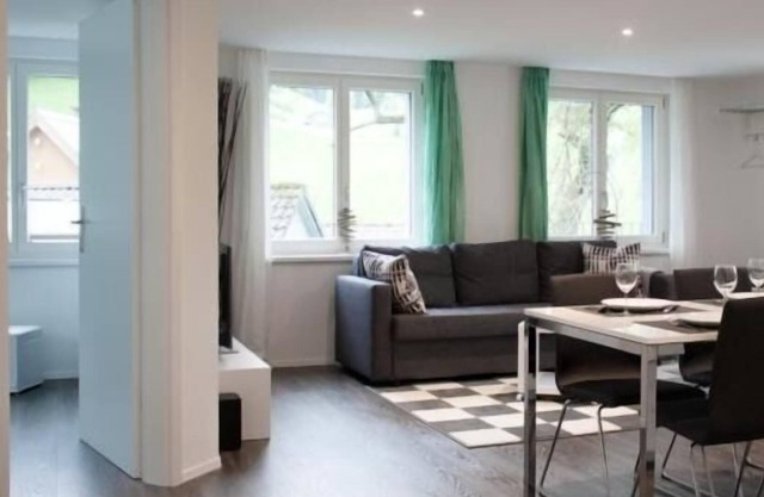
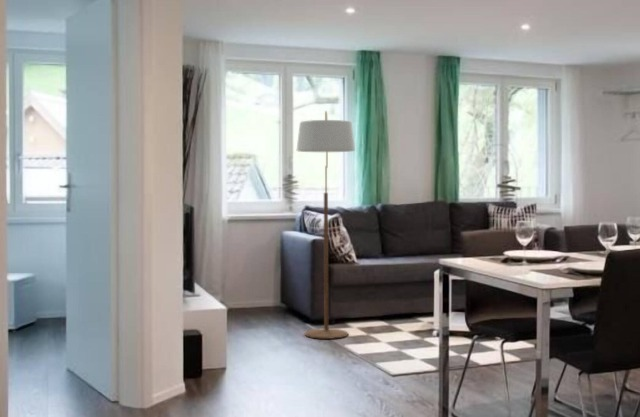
+ floor lamp [296,110,356,340]
